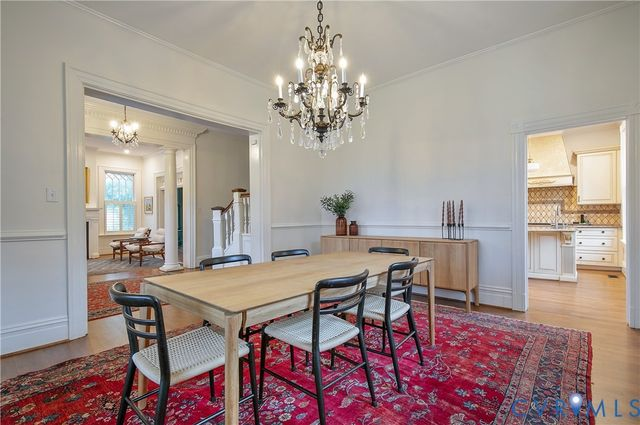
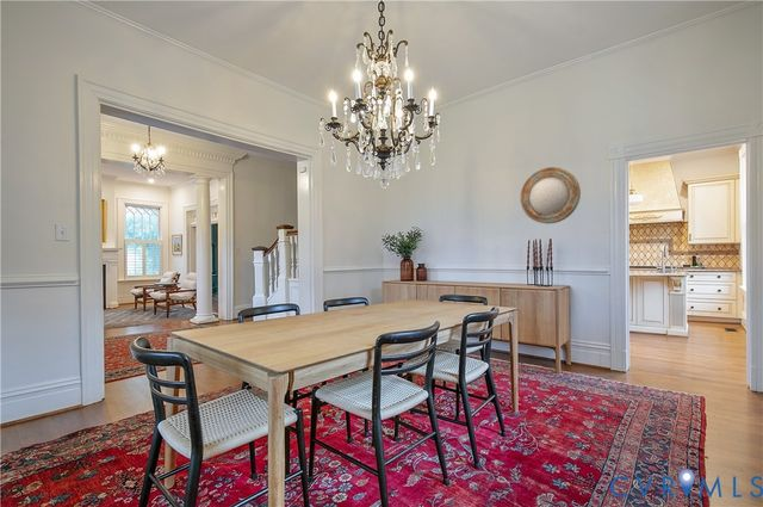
+ home mirror [520,166,582,224]
